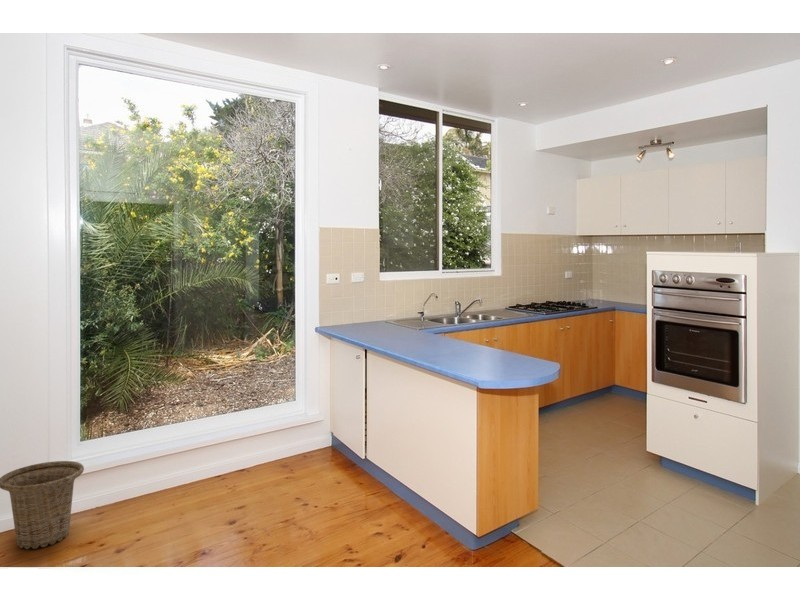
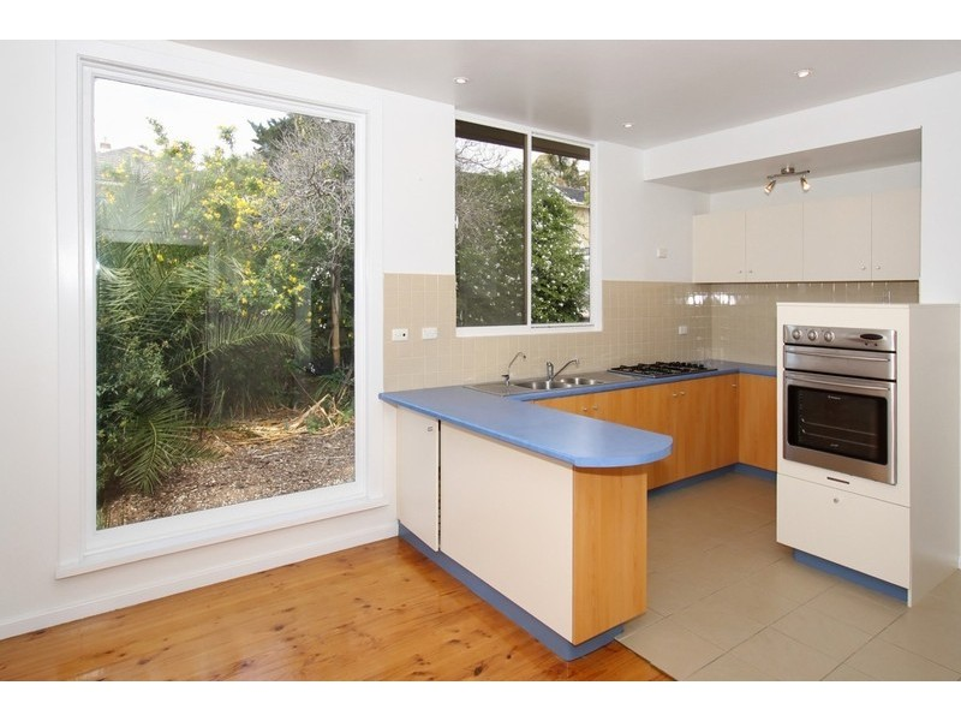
- basket [0,460,85,550]
